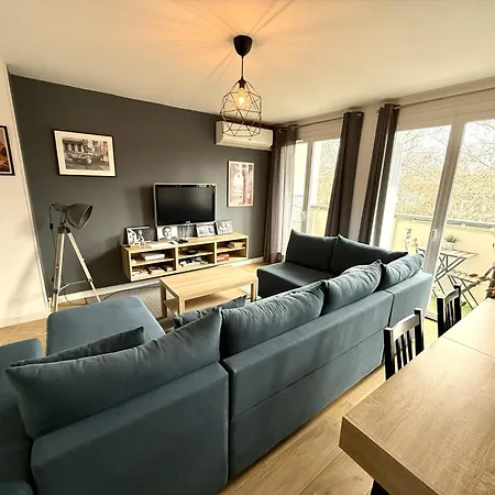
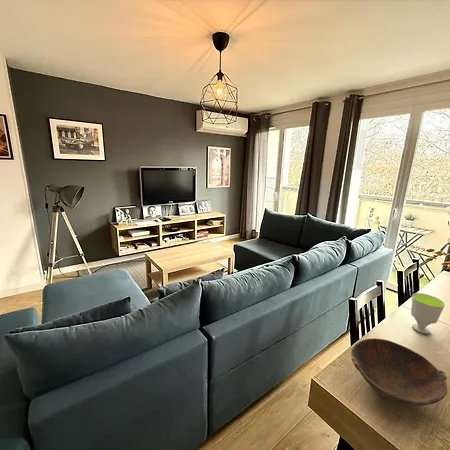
+ bowl [350,337,448,407]
+ cup [410,292,446,335]
